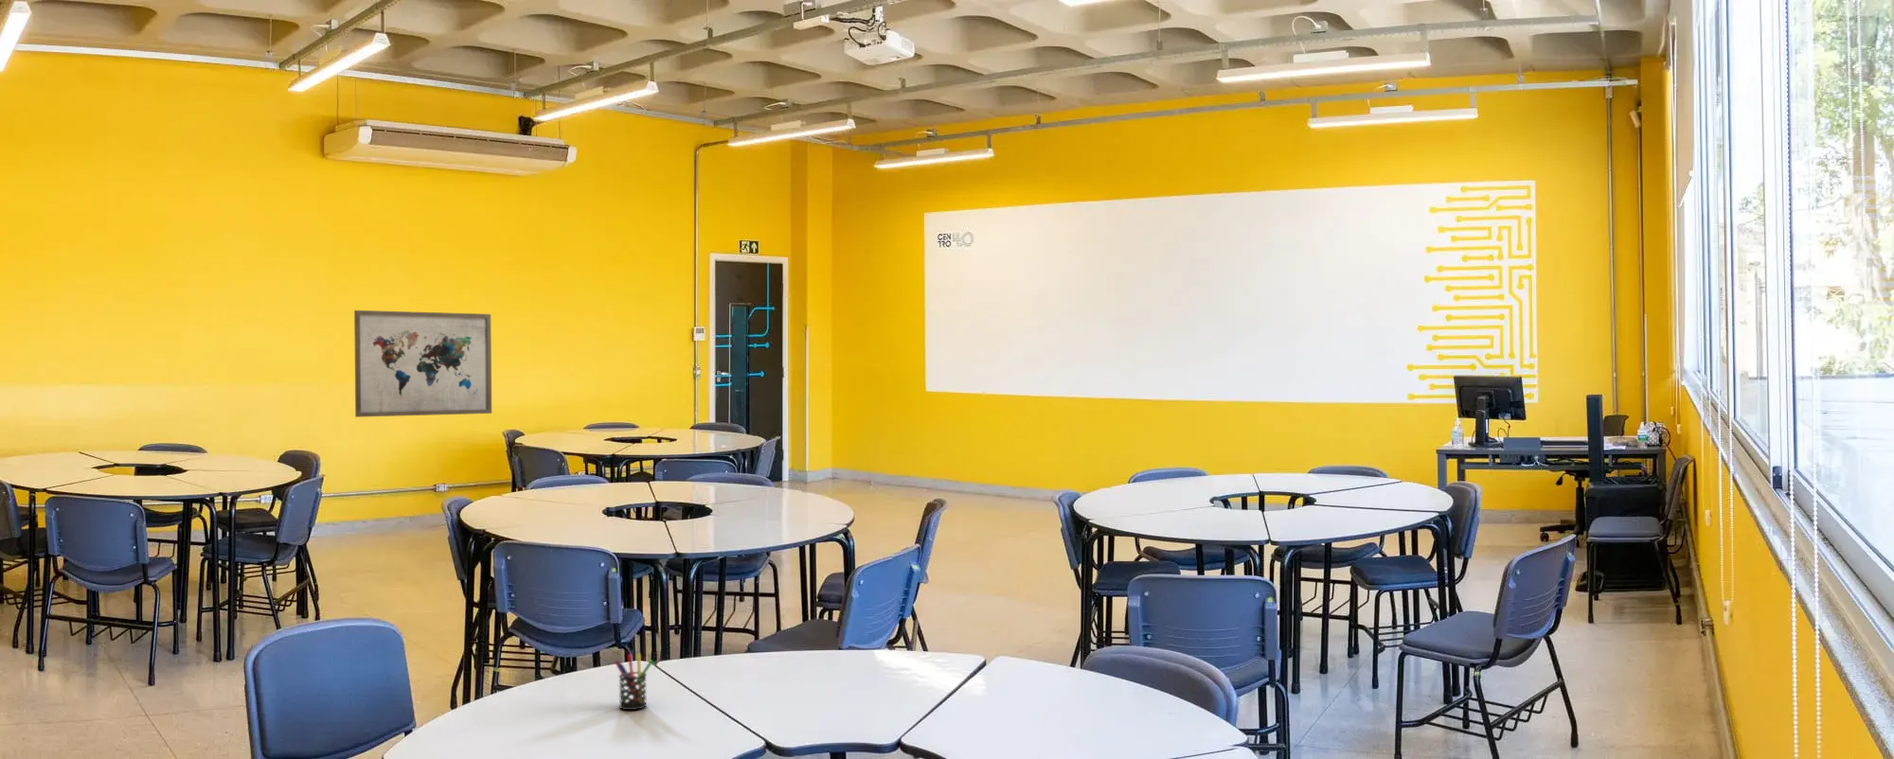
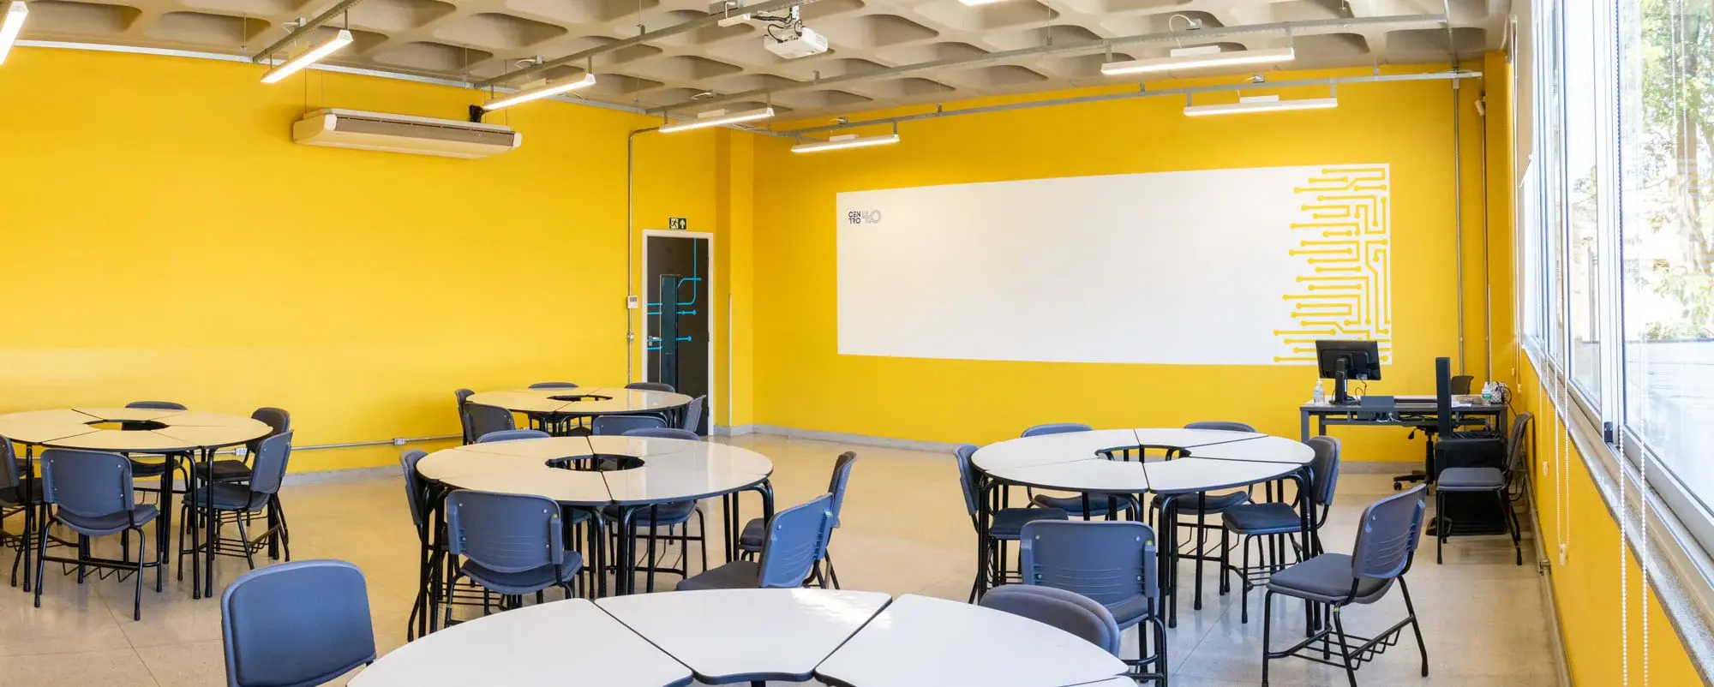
- pen holder [614,653,655,711]
- wall art [353,309,493,419]
